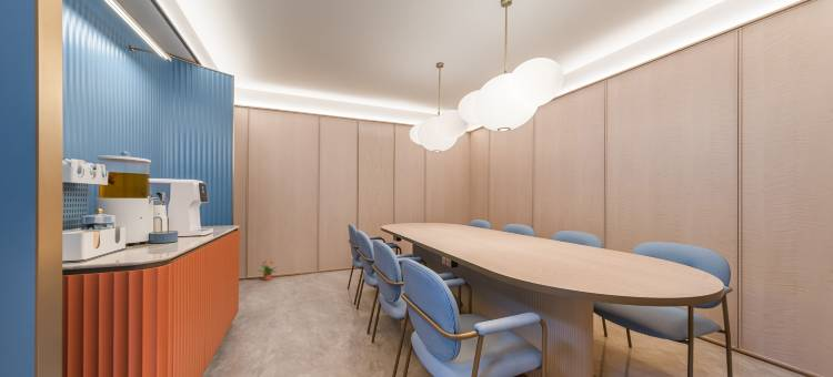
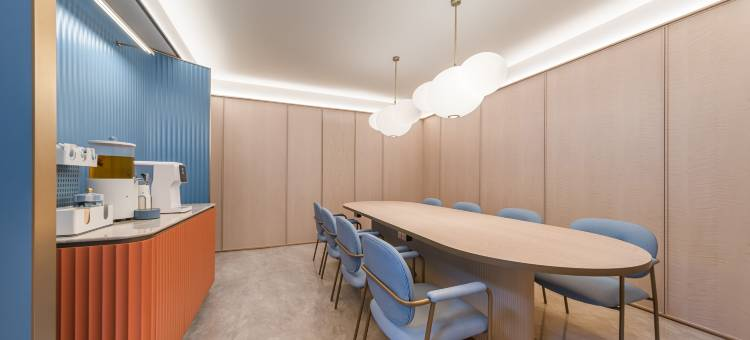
- potted plant [258,259,279,282]
